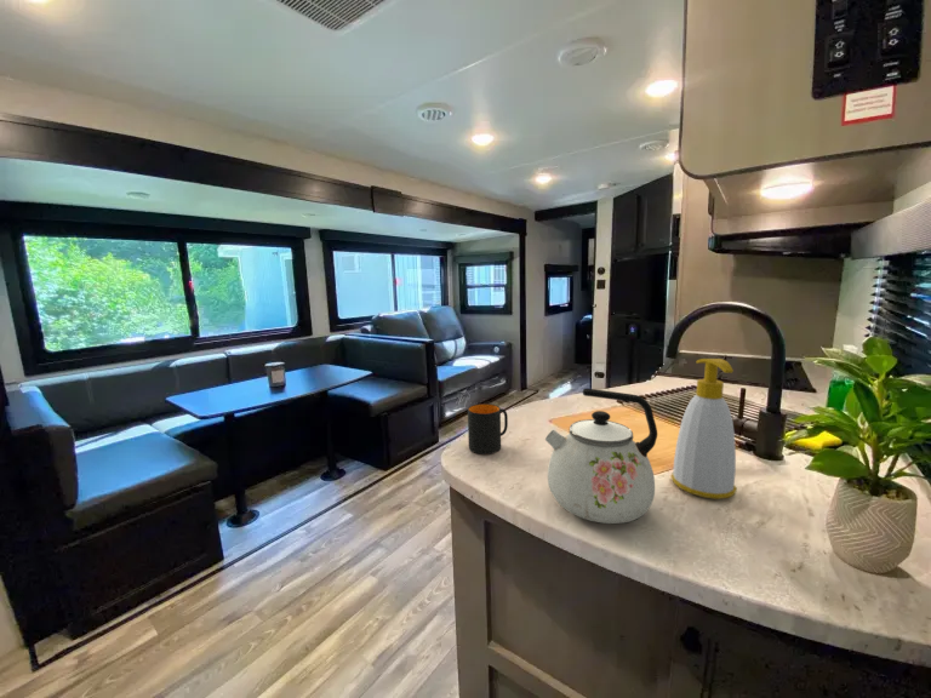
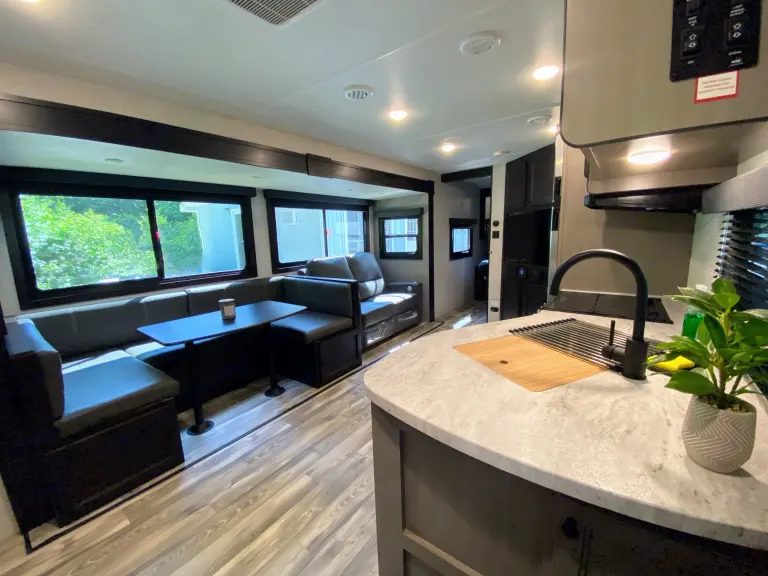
- soap bottle [669,357,737,500]
- kettle [544,388,658,525]
- mug [467,402,509,456]
